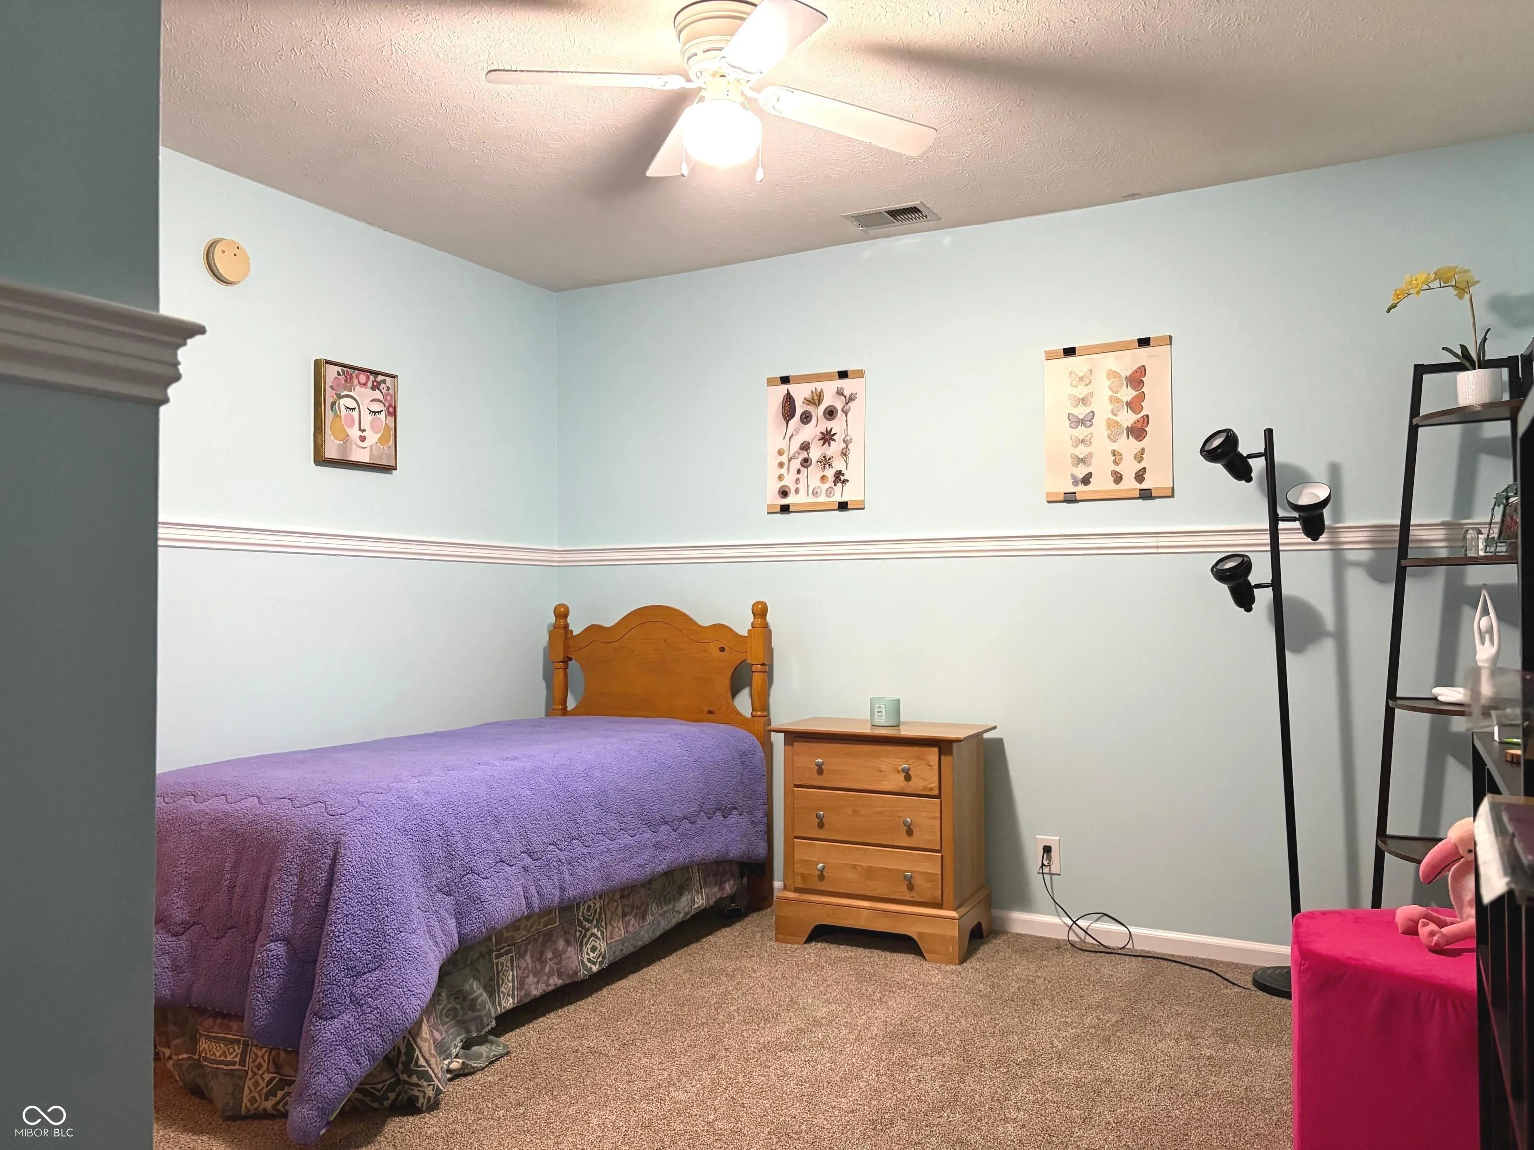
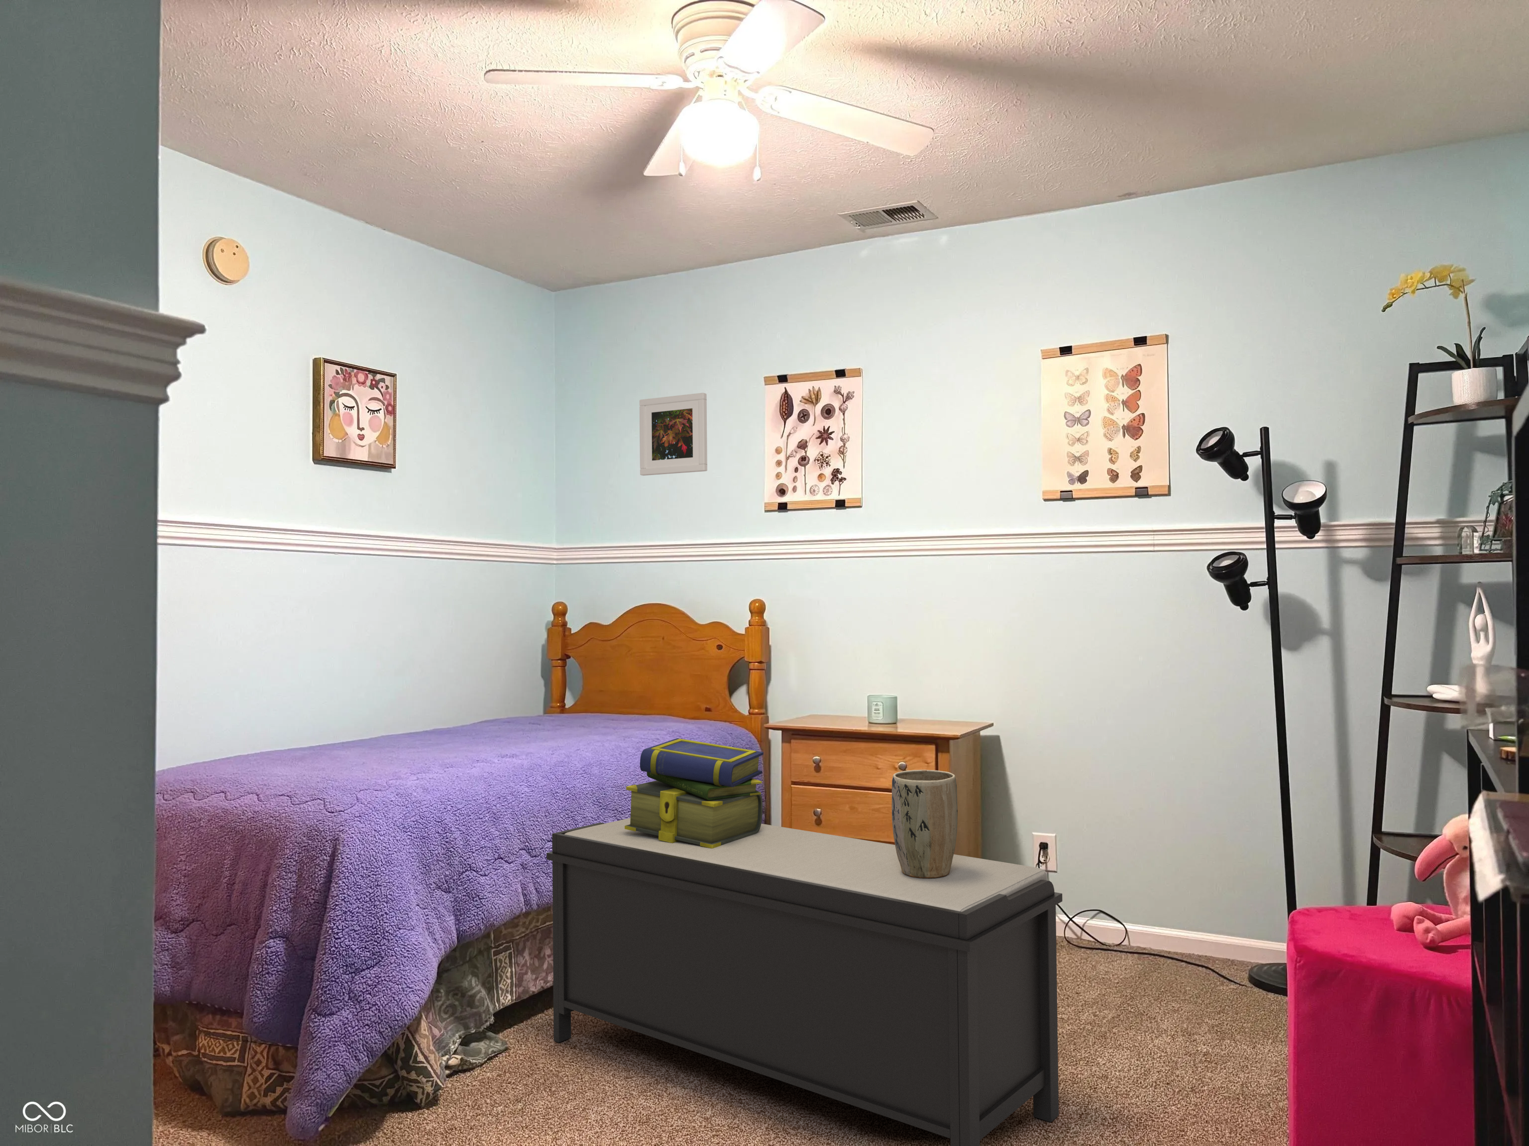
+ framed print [639,392,708,475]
+ plant pot [891,769,958,879]
+ bench [547,817,1063,1146]
+ stack of books [625,738,764,849]
